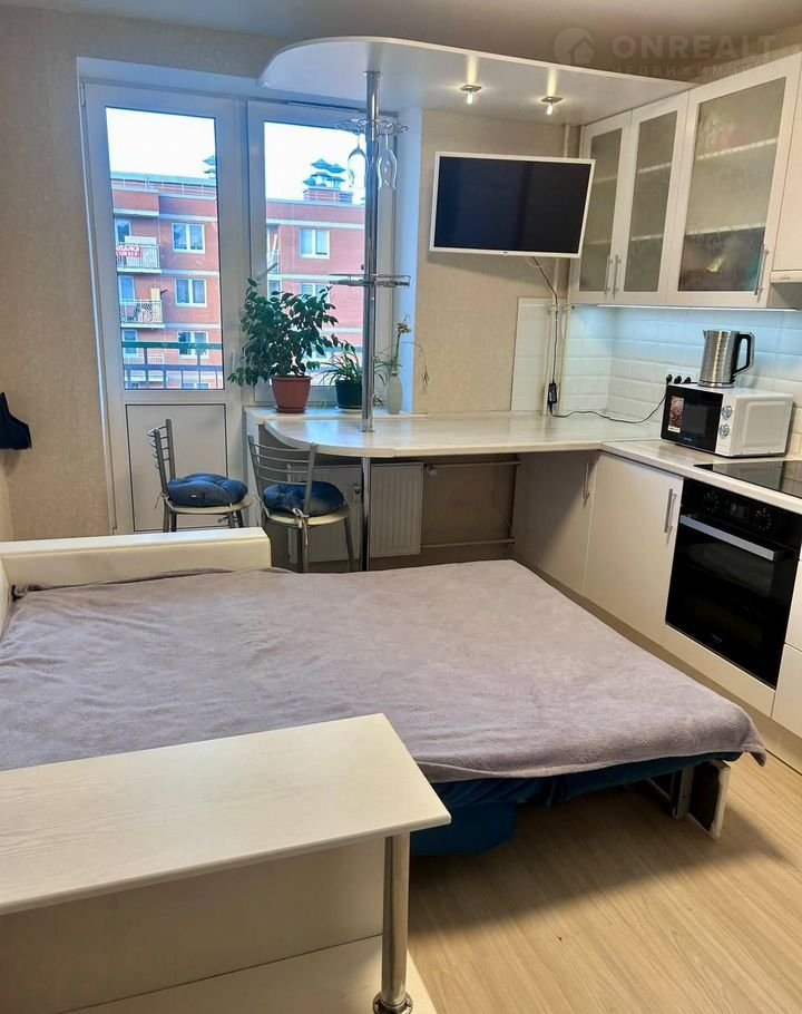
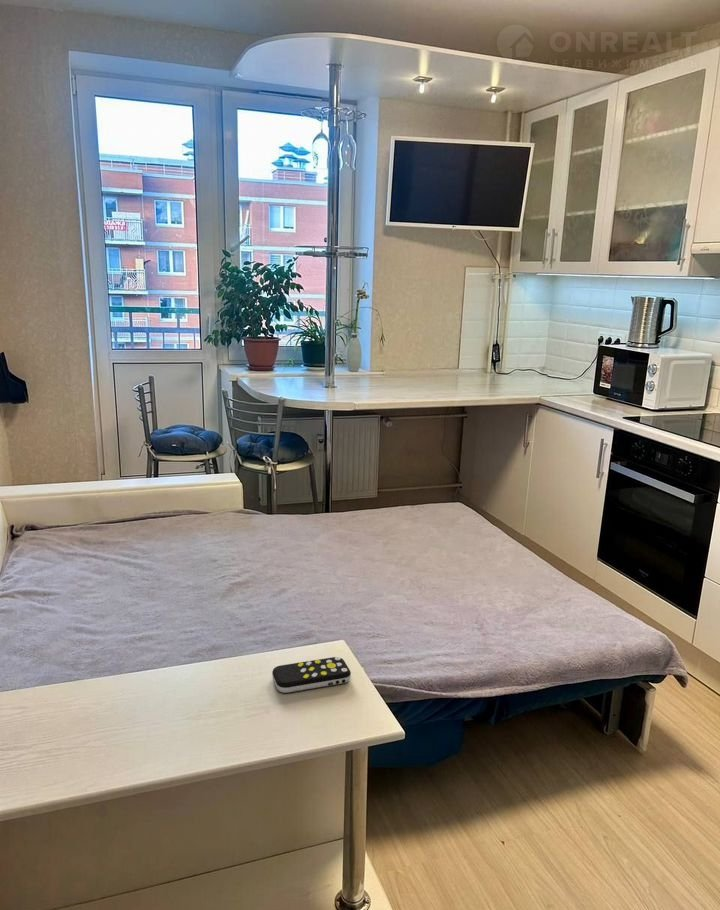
+ remote control [271,656,352,694]
